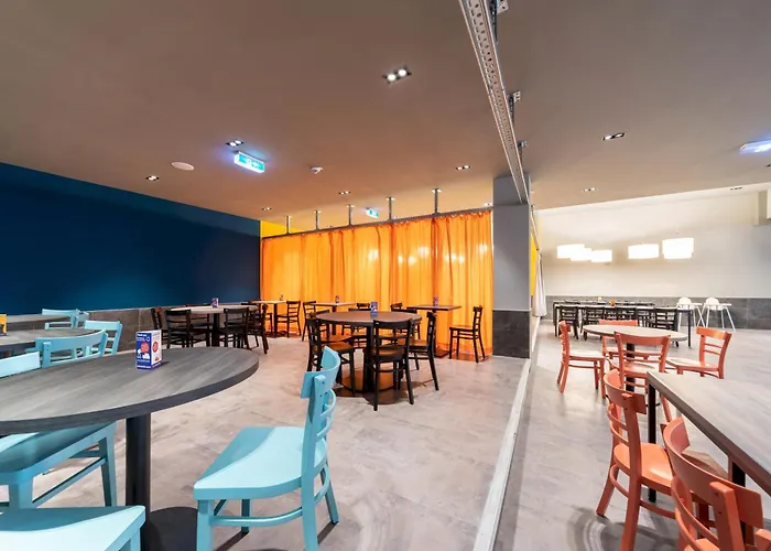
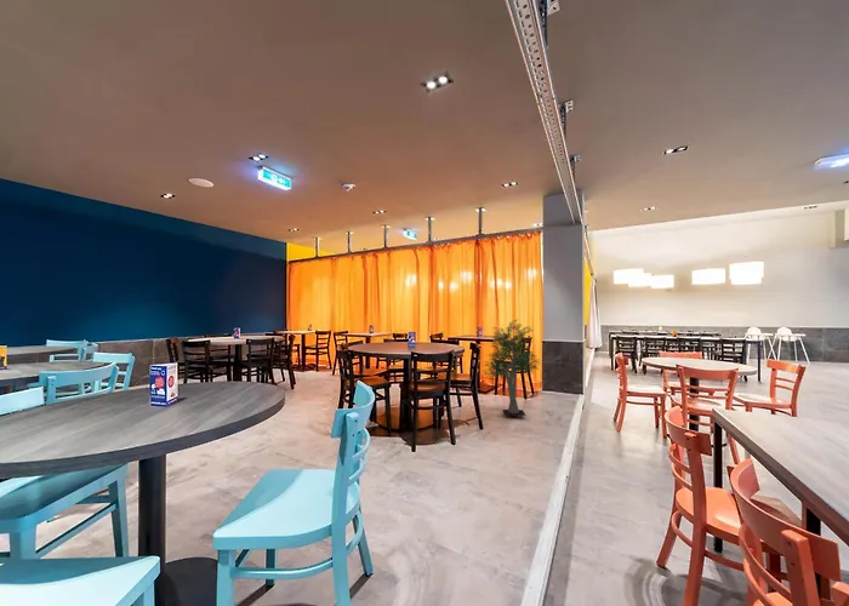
+ potted tree [480,319,541,417]
